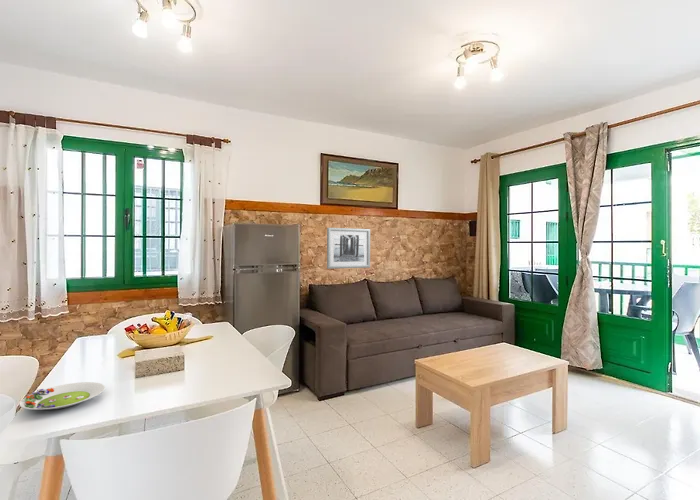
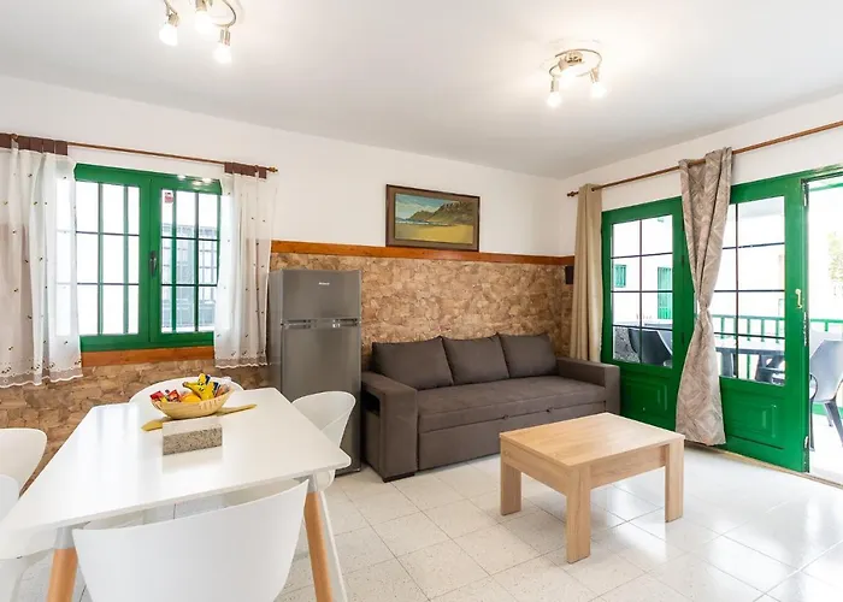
- salad plate [18,381,106,411]
- wall art [326,227,371,270]
